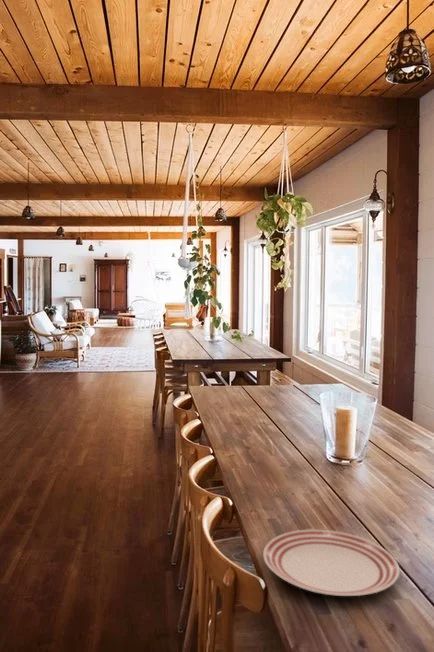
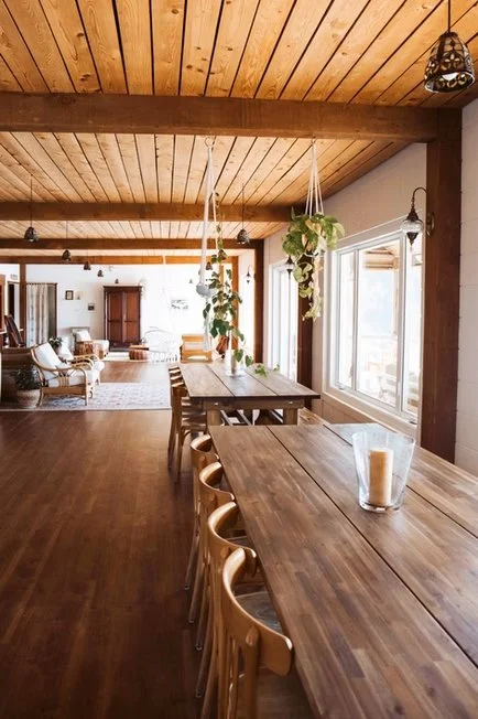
- dinner plate [262,529,401,597]
